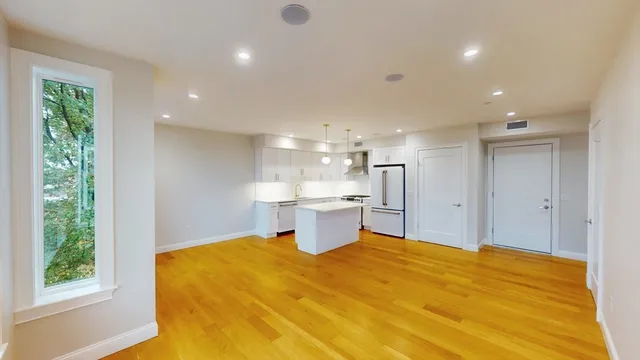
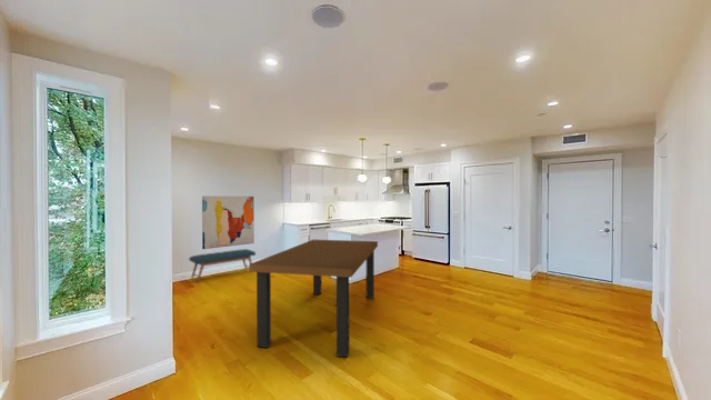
+ bench [188,248,257,283]
+ wall art [201,194,256,250]
+ dining table [248,239,379,358]
